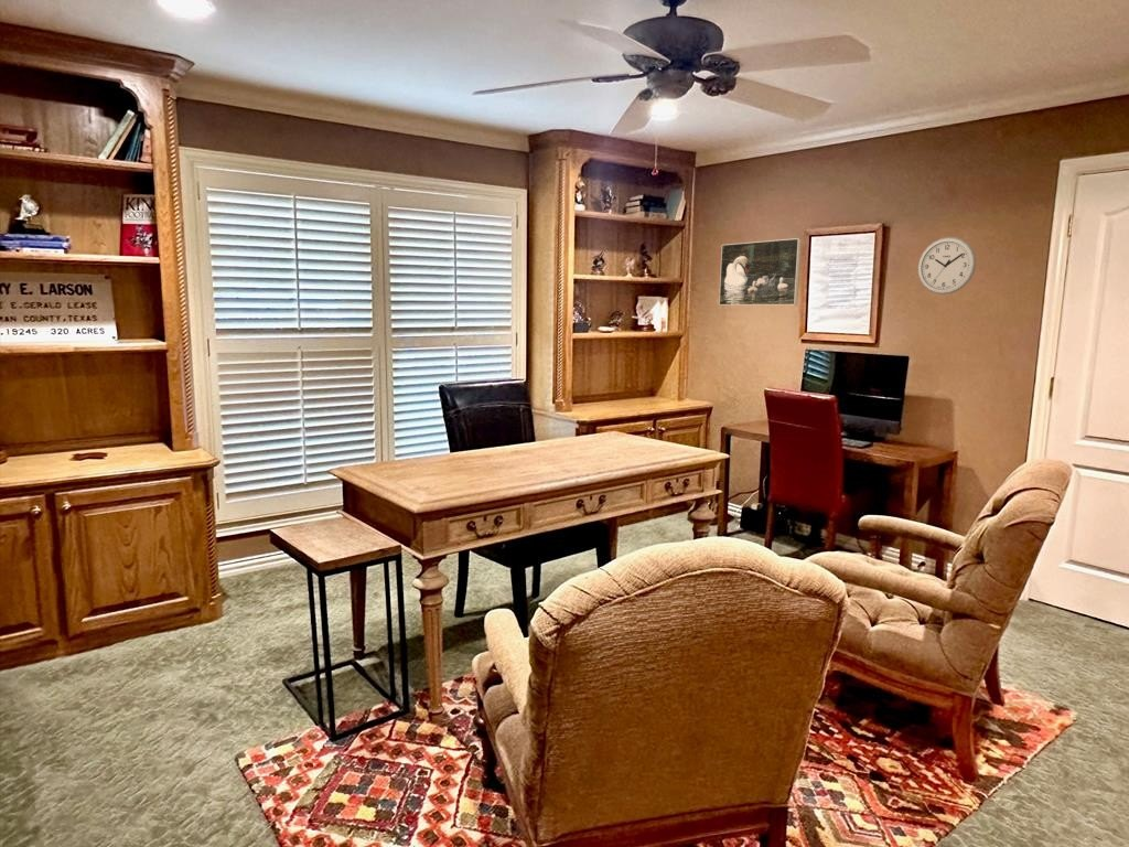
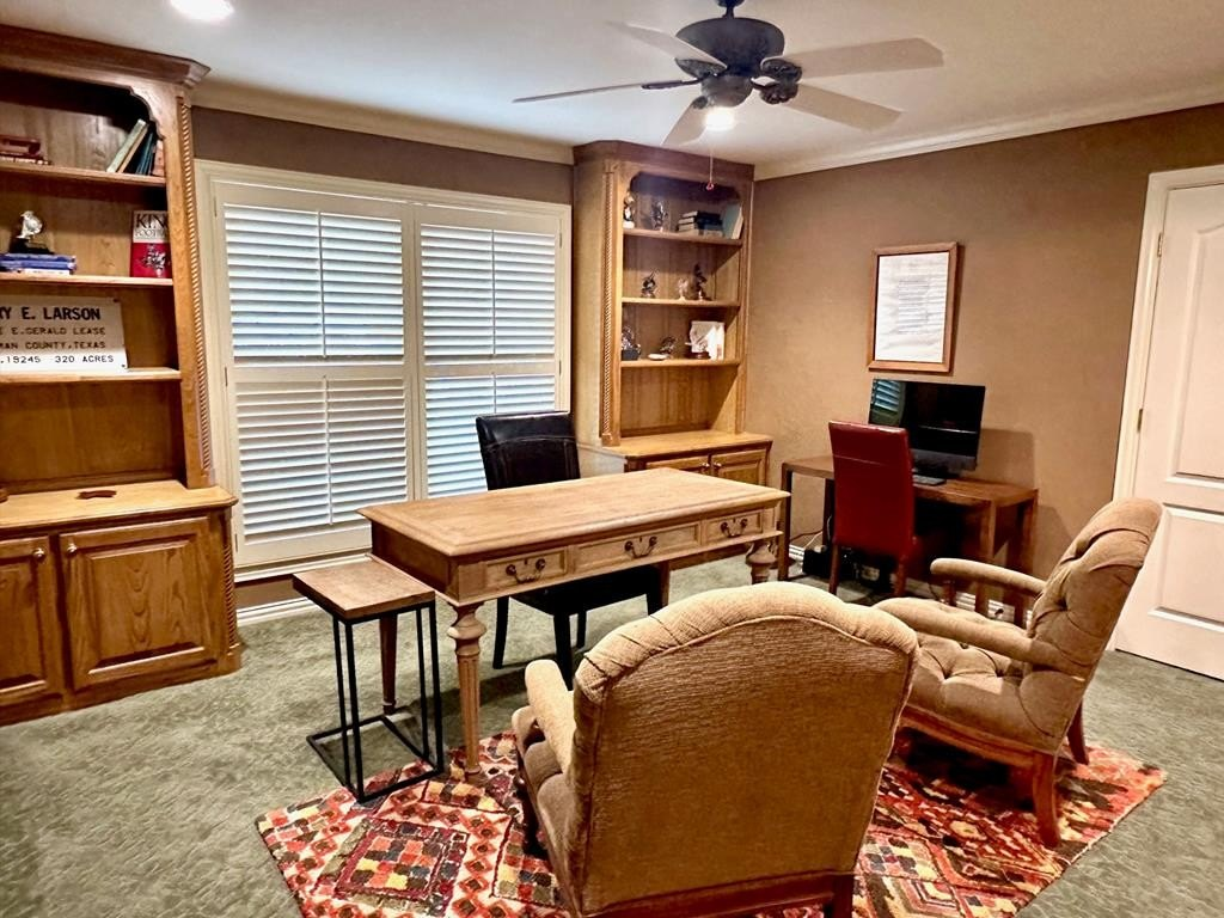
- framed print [718,237,803,307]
- wall clock [916,236,977,296]
